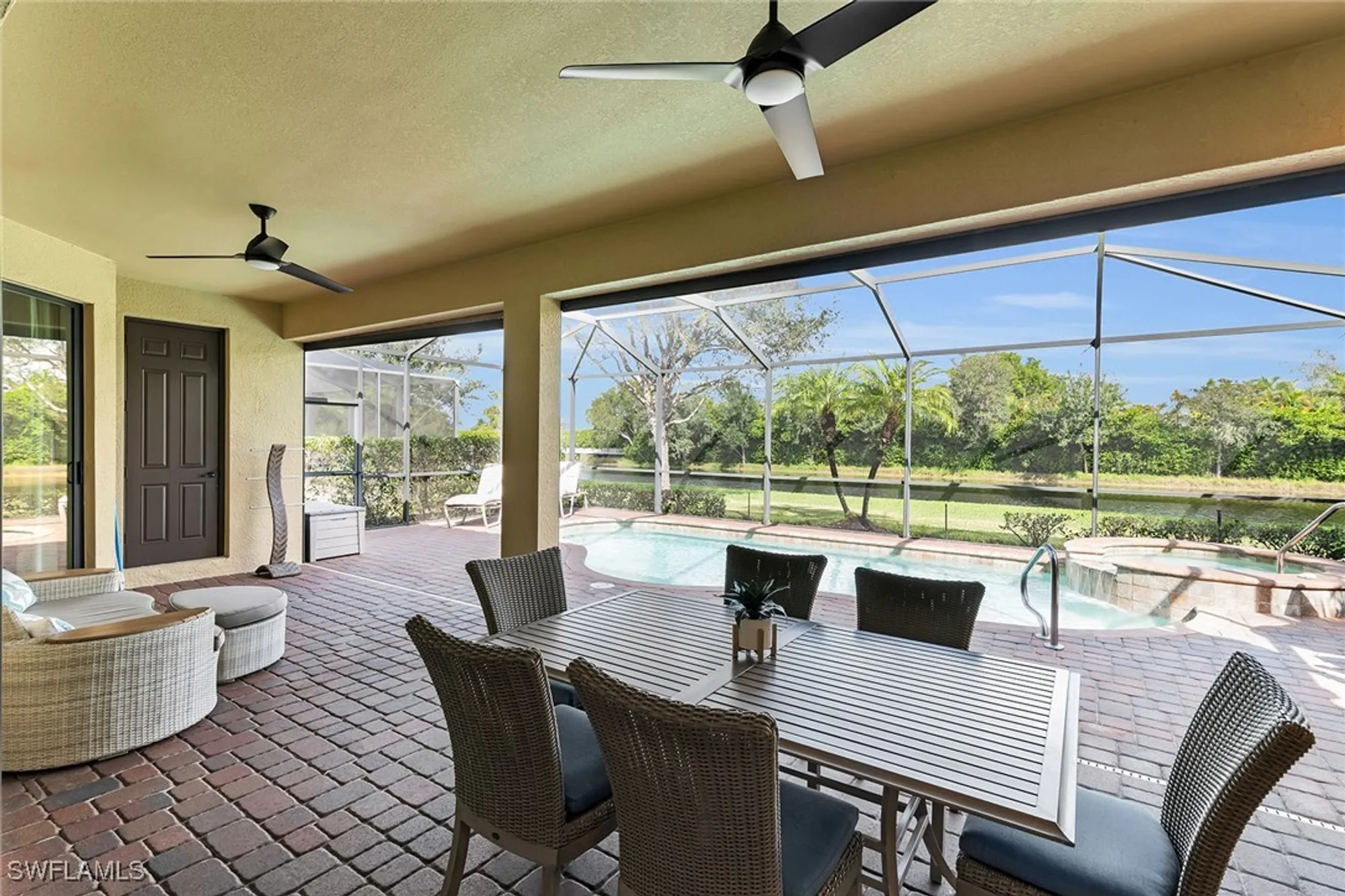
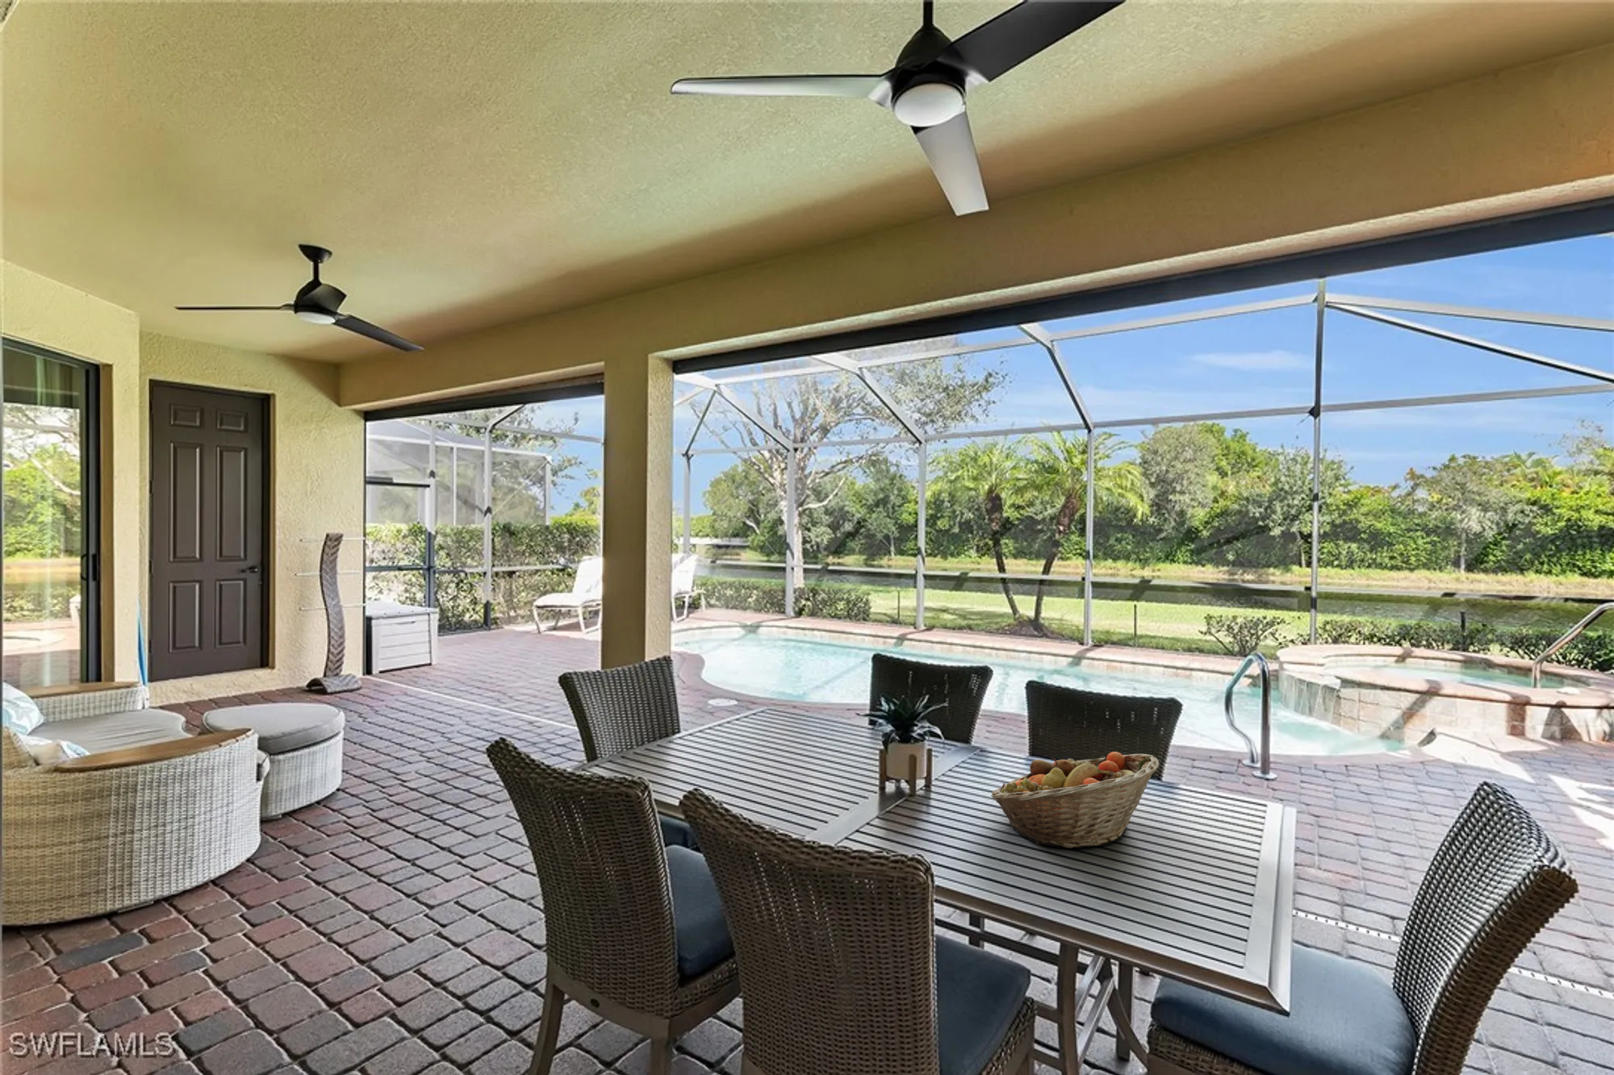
+ fruit basket [990,751,1159,849]
